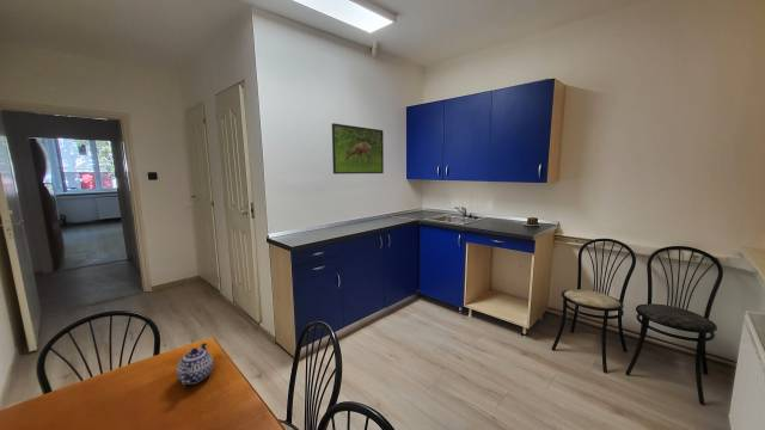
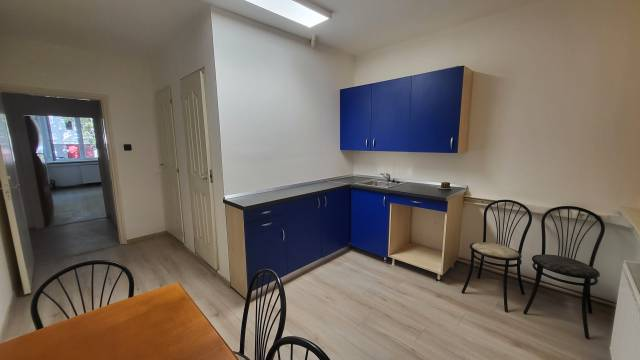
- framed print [331,122,385,176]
- teapot [176,342,214,386]
